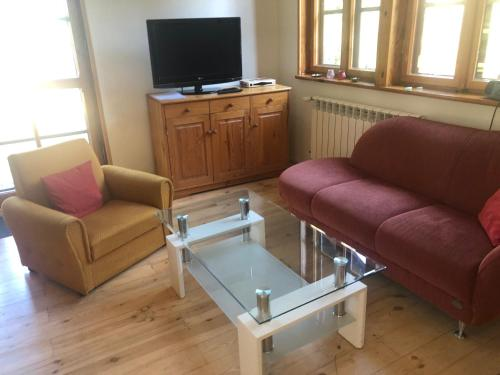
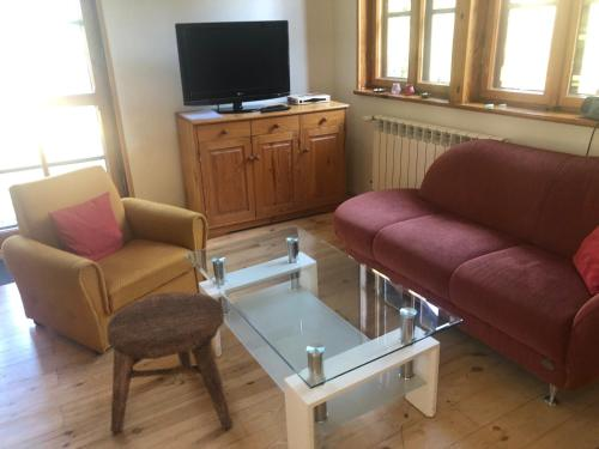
+ stool [105,291,234,433]
